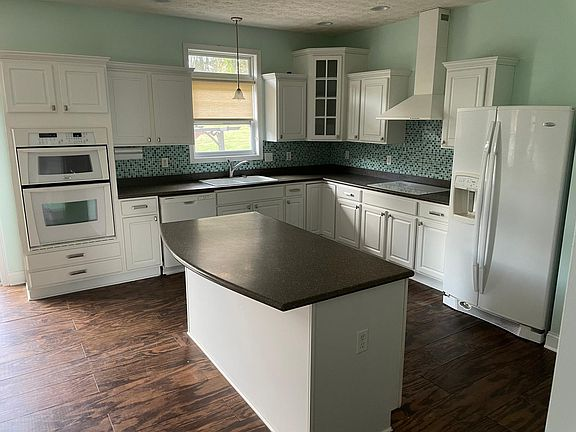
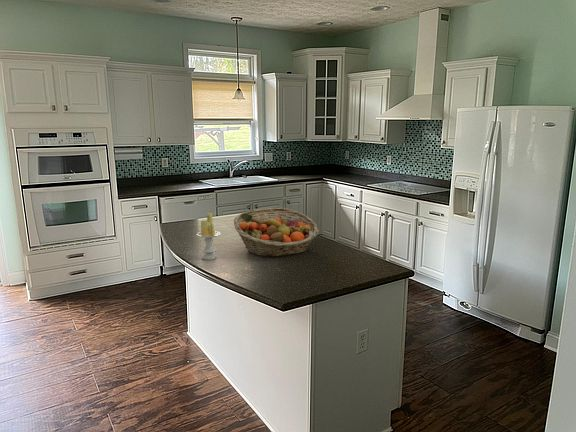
+ candle [196,211,221,261]
+ fruit basket [233,207,320,258]
